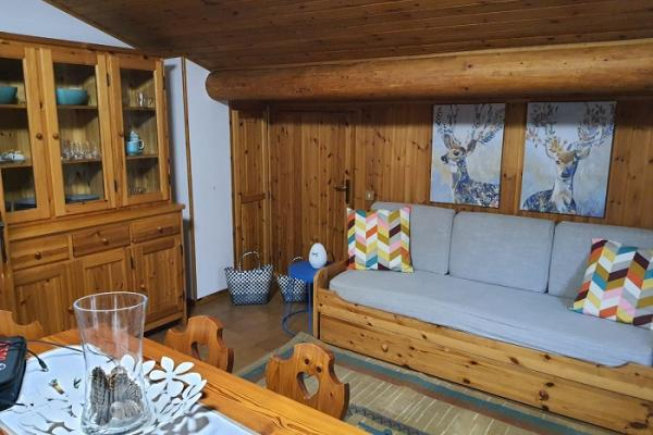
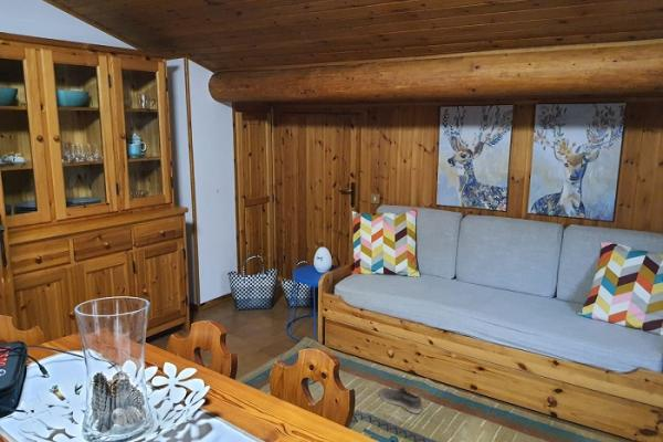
+ shoe [379,386,422,414]
